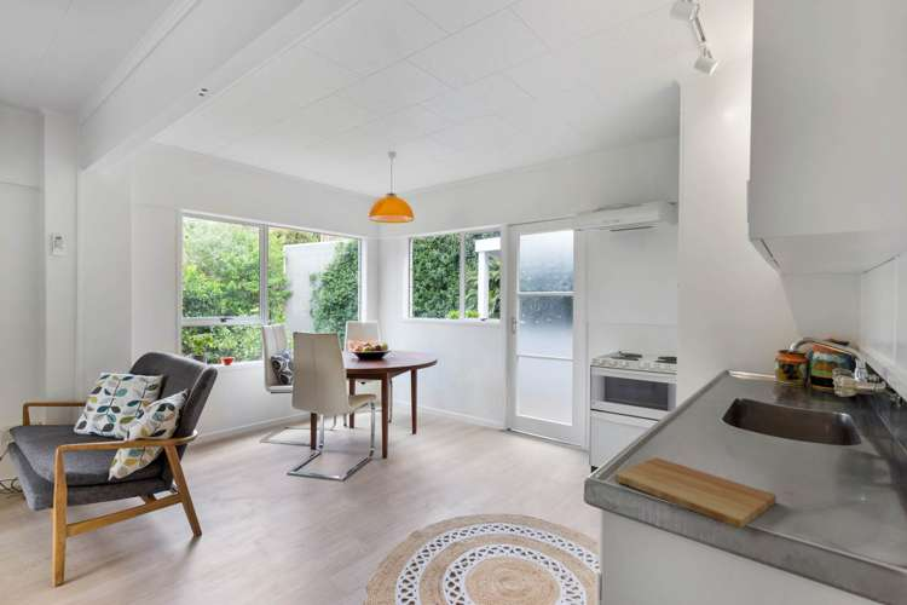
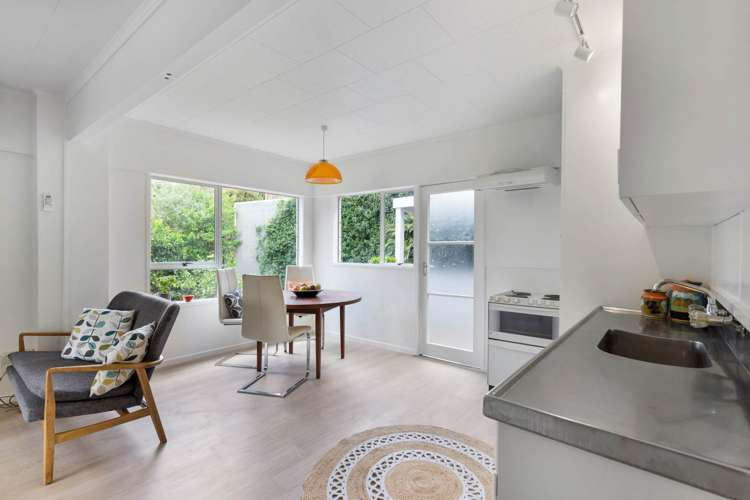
- cutting board [614,456,778,529]
